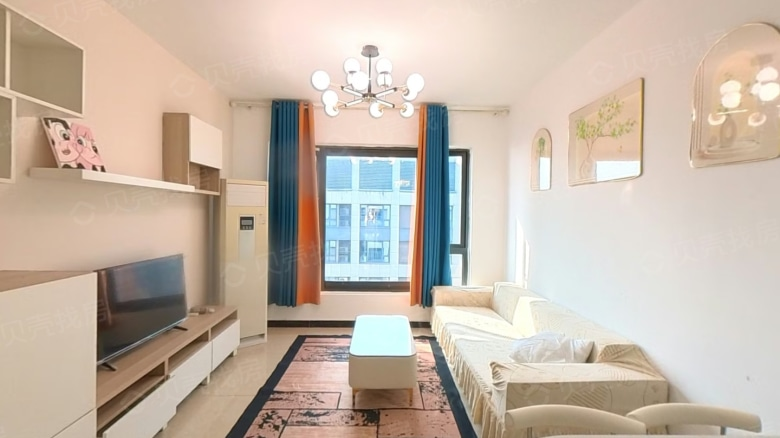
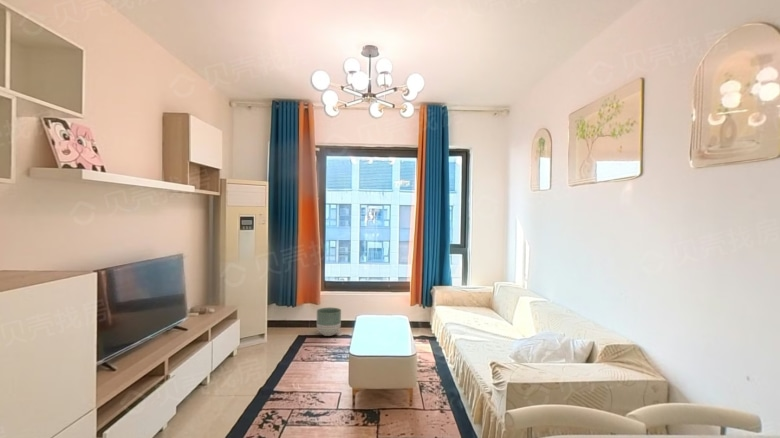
+ planter [316,307,342,337]
